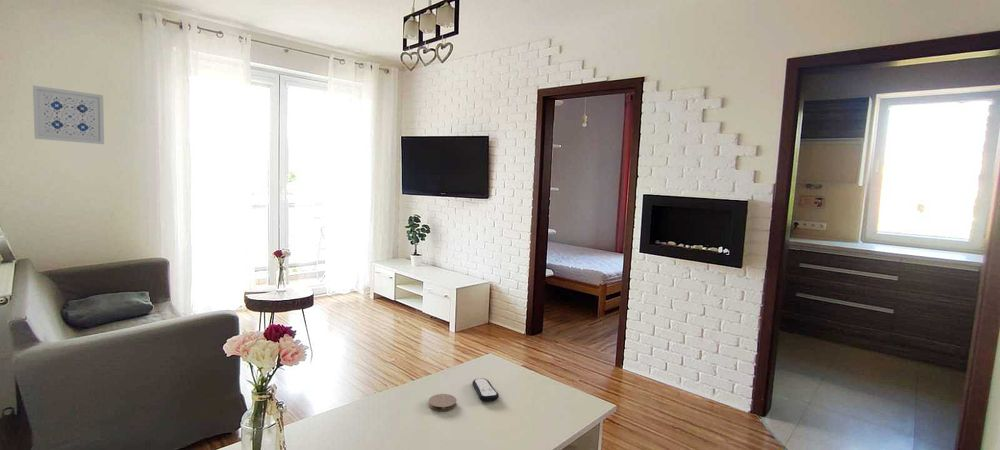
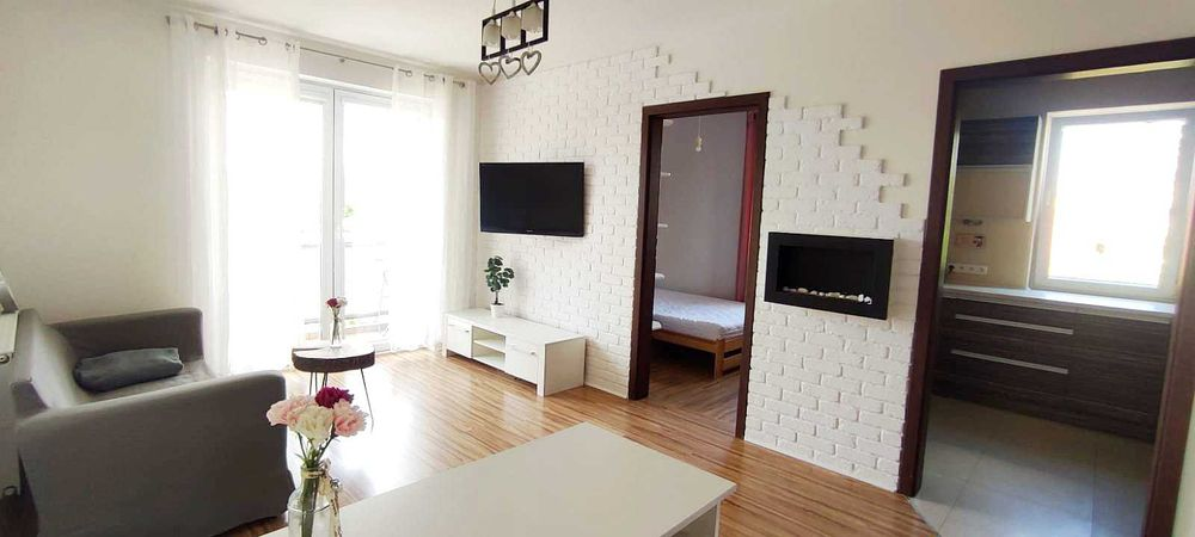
- remote control [471,377,500,402]
- wall art [32,84,105,145]
- coaster [428,393,458,412]
